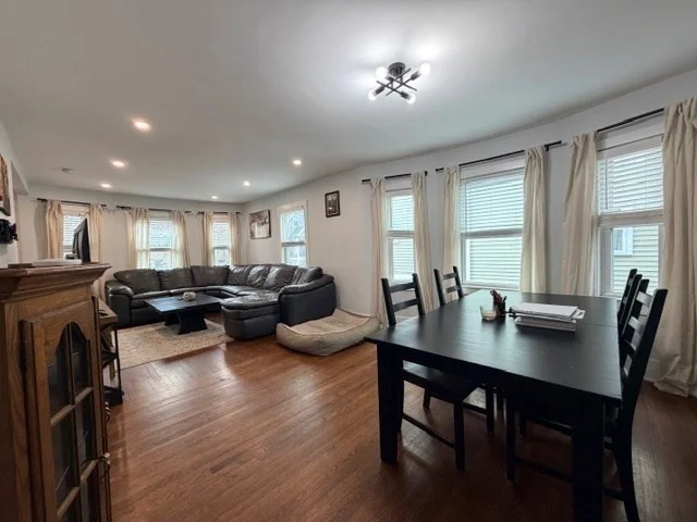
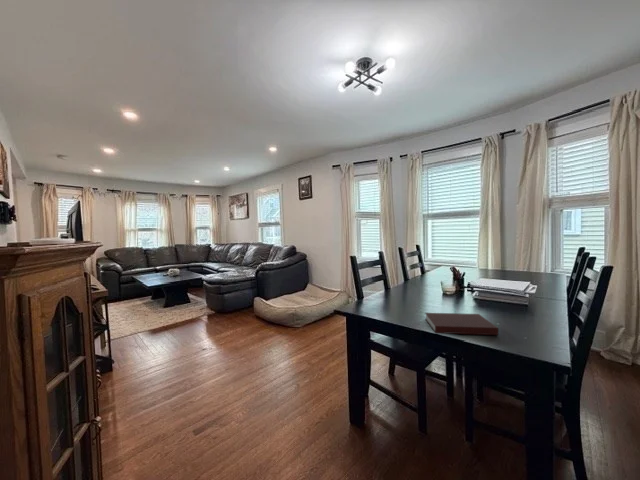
+ notebook [424,312,500,336]
